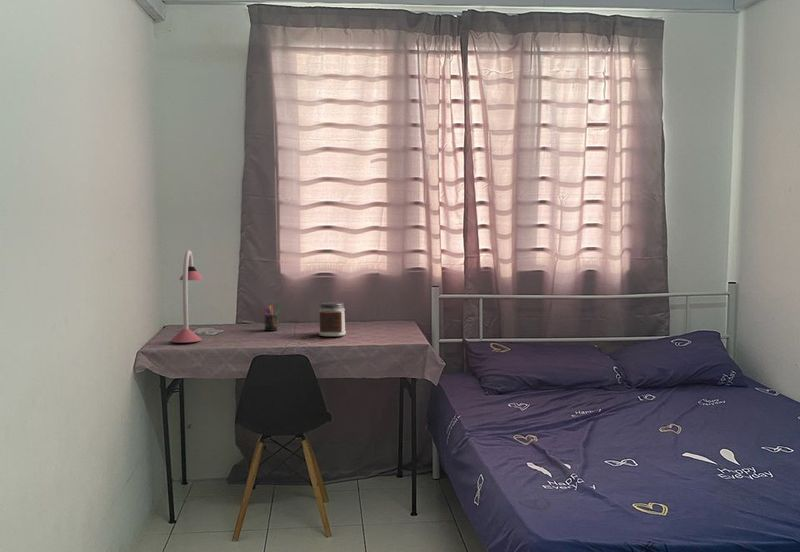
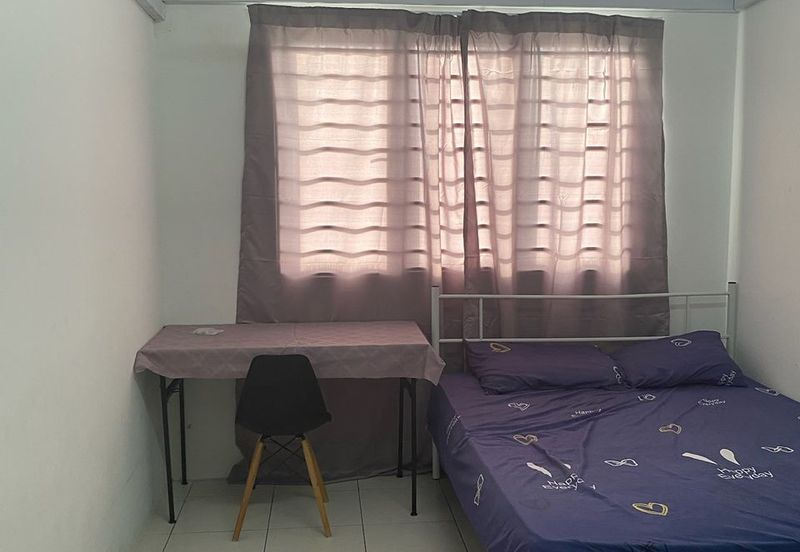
- jar [318,301,347,337]
- pen holder [263,304,281,332]
- desk lamp [169,249,204,343]
